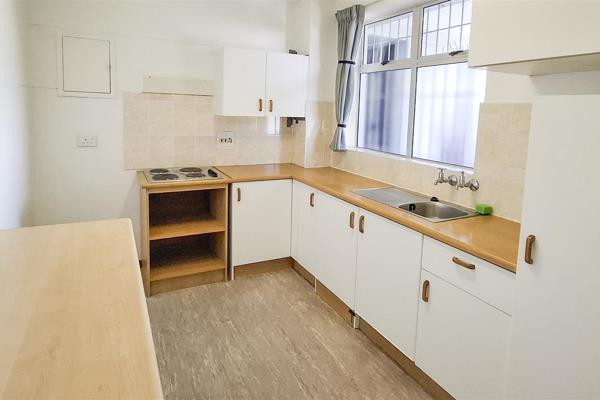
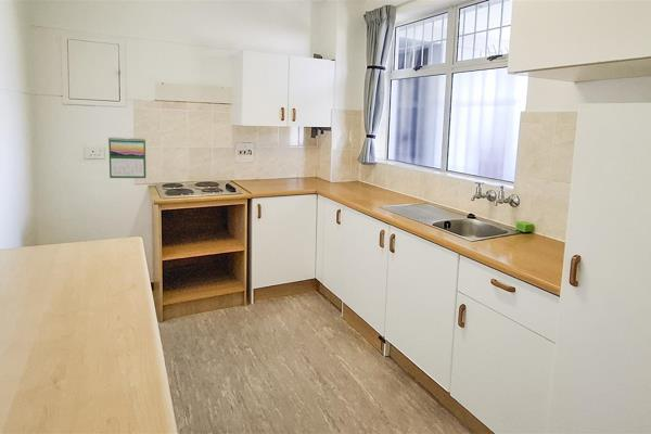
+ calendar [107,136,146,179]
